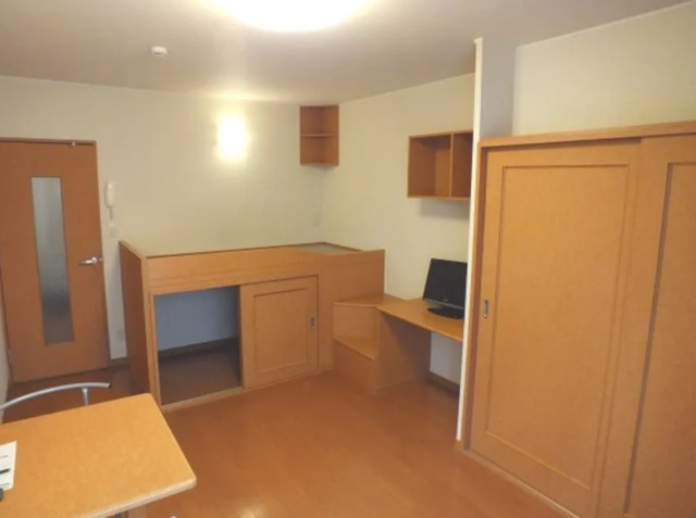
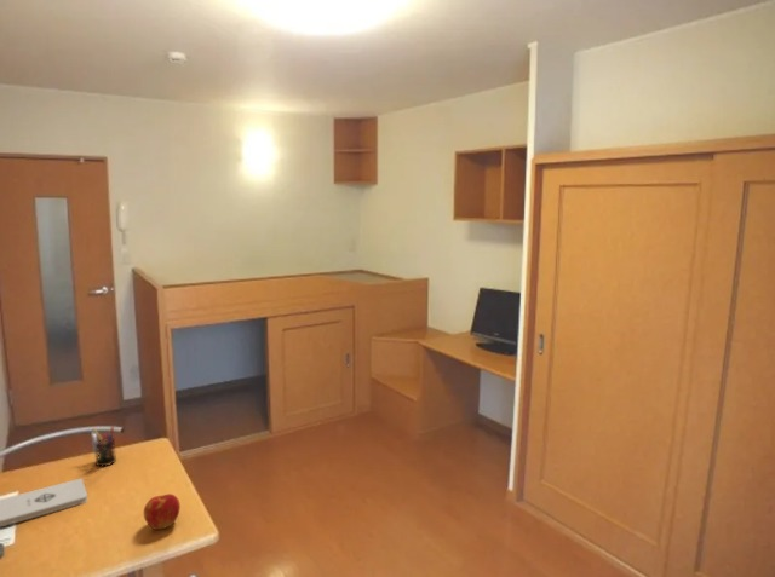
+ notepad [0,477,88,527]
+ apple [143,492,182,531]
+ pen holder [92,425,117,467]
